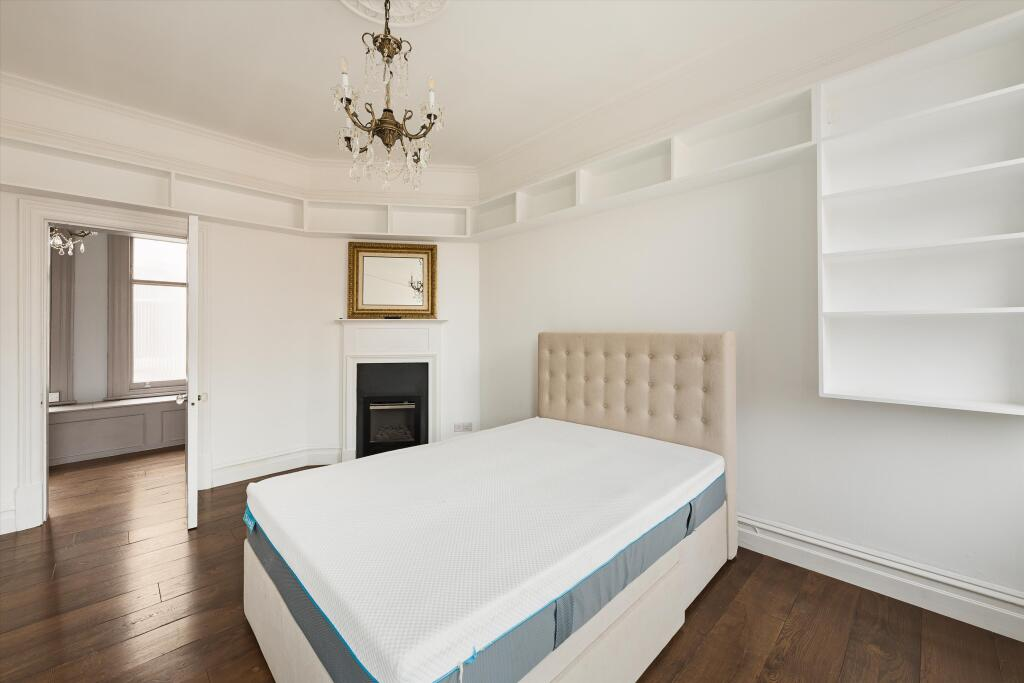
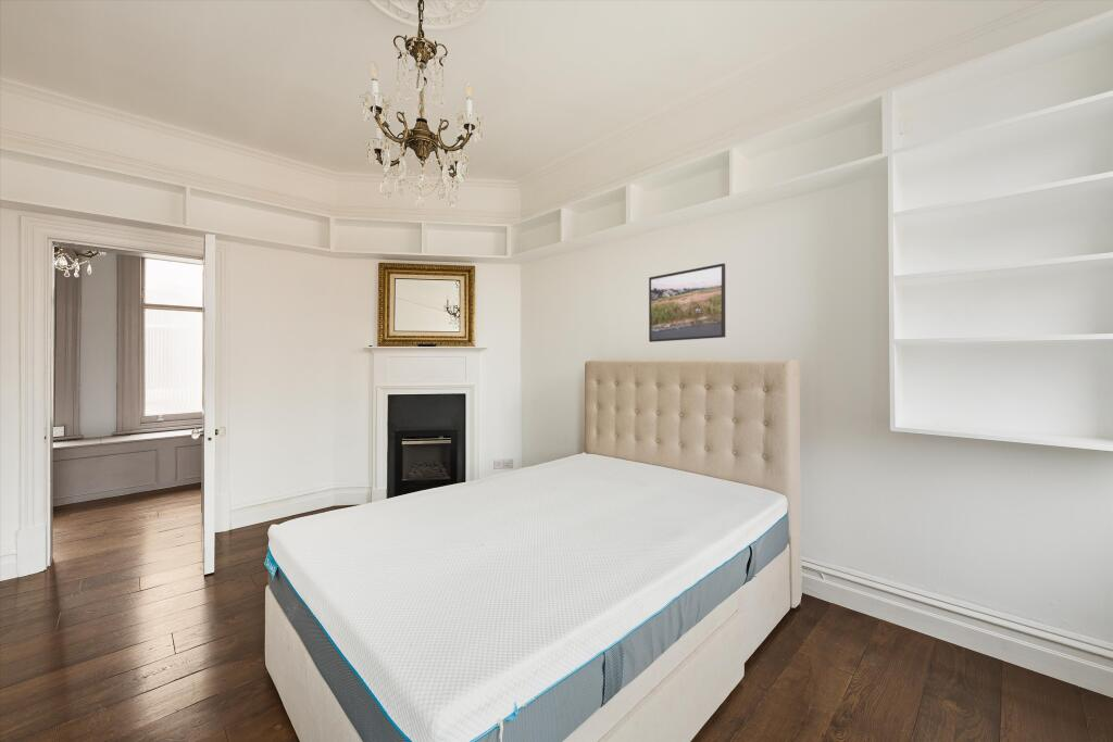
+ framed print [648,262,726,343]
